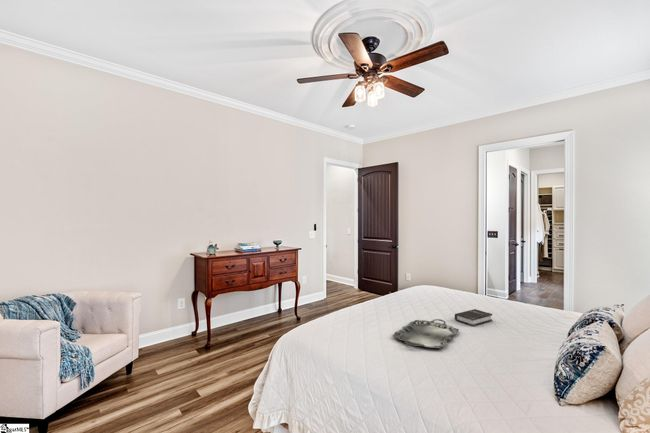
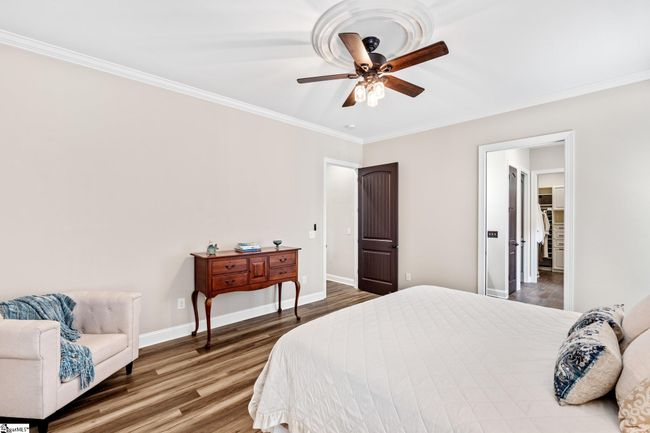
- hardback book [454,308,493,328]
- serving tray [392,318,460,349]
